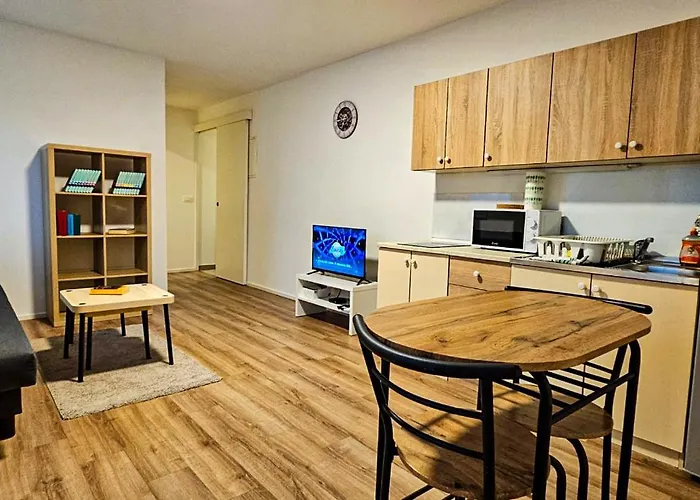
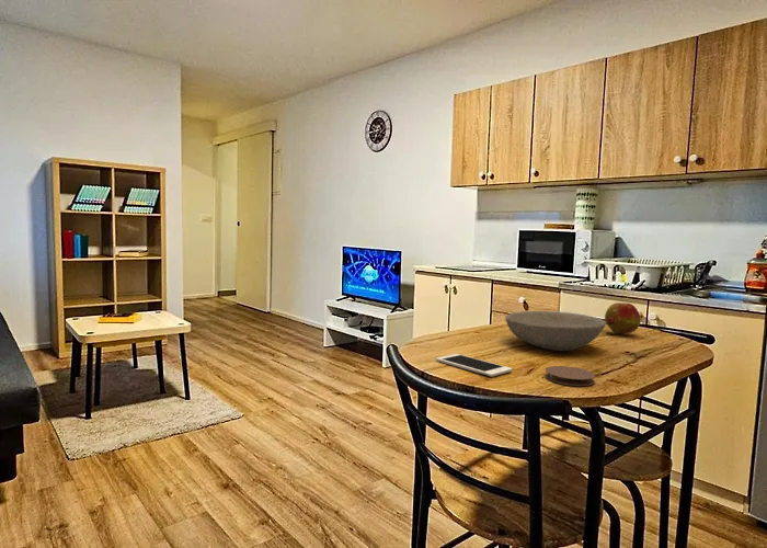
+ bowl [505,310,607,352]
+ cell phone [435,353,513,377]
+ coaster [543,365,596,387]
+ fruit [604,301,642,335]
